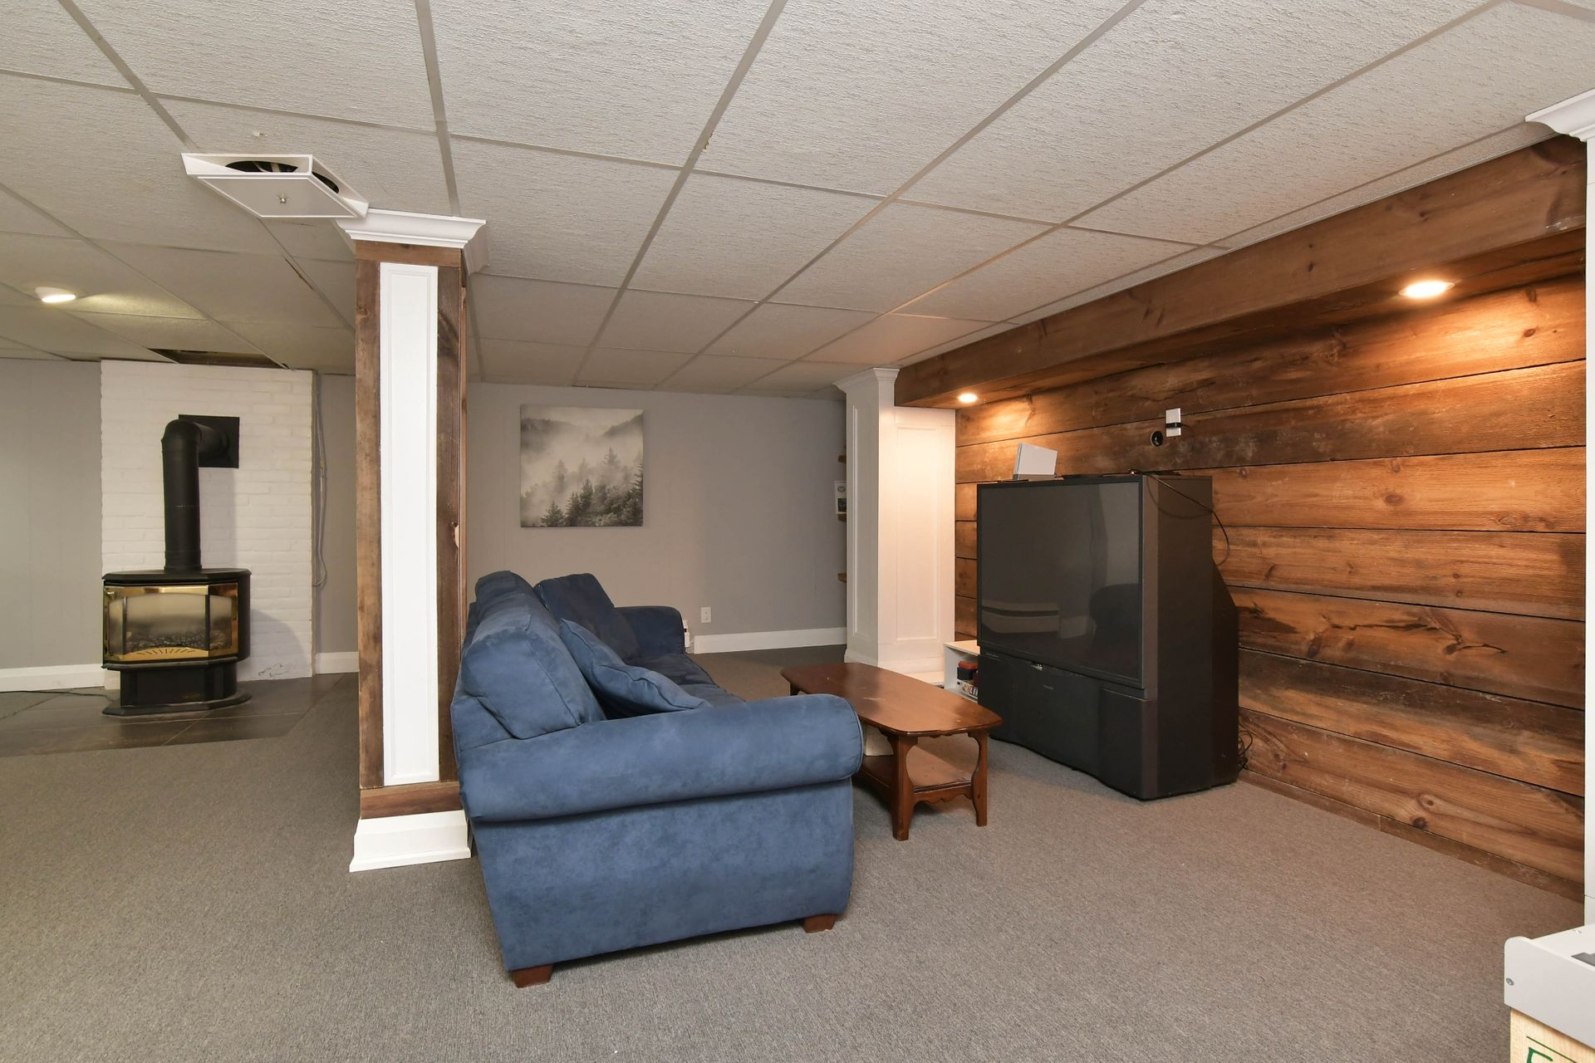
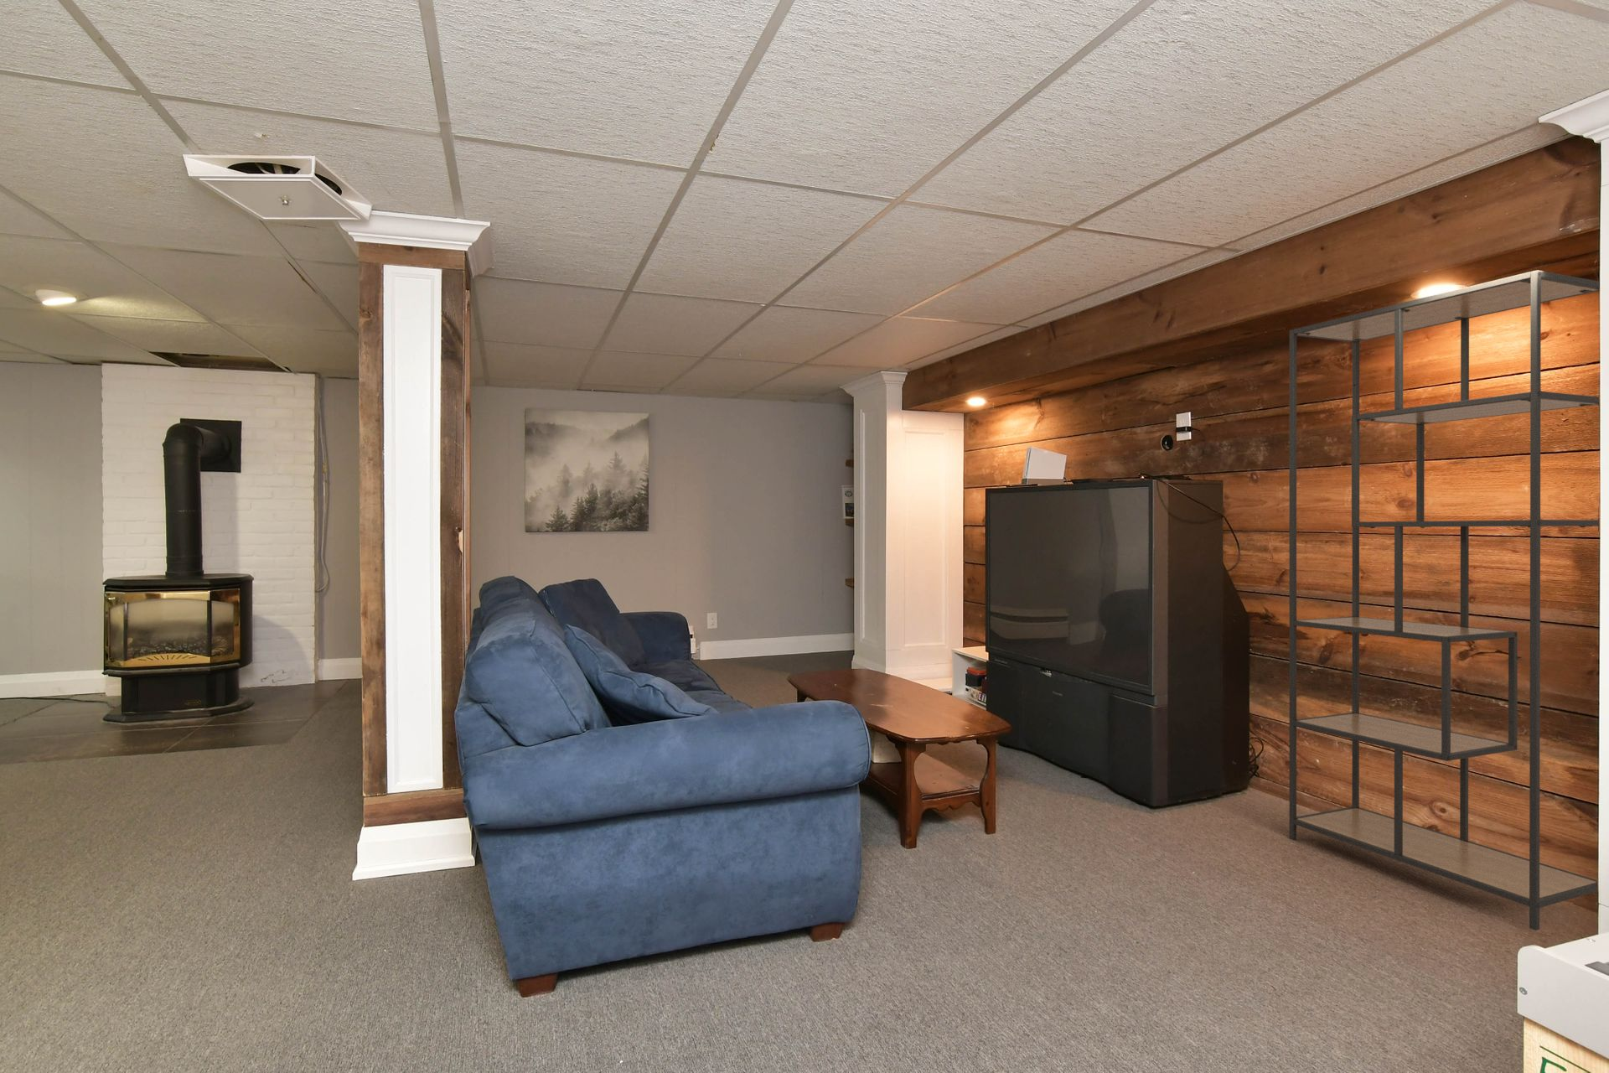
+ shelf [1289,269,1599,932]
